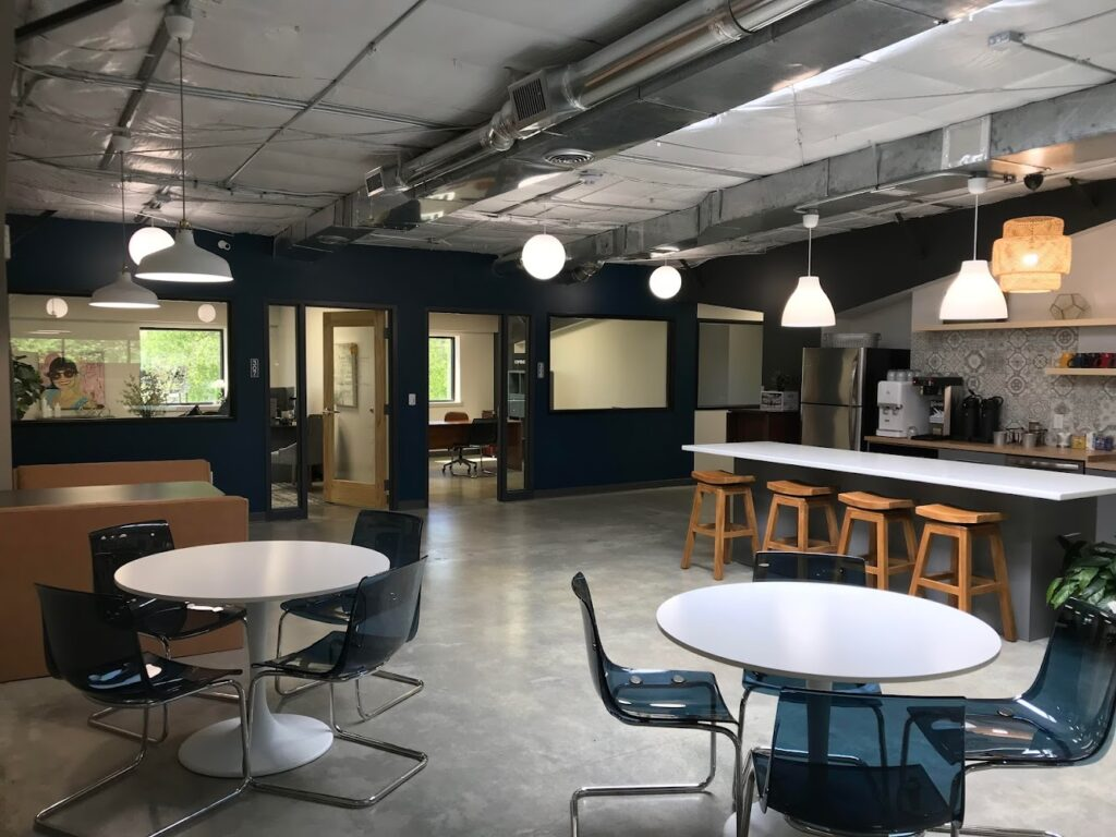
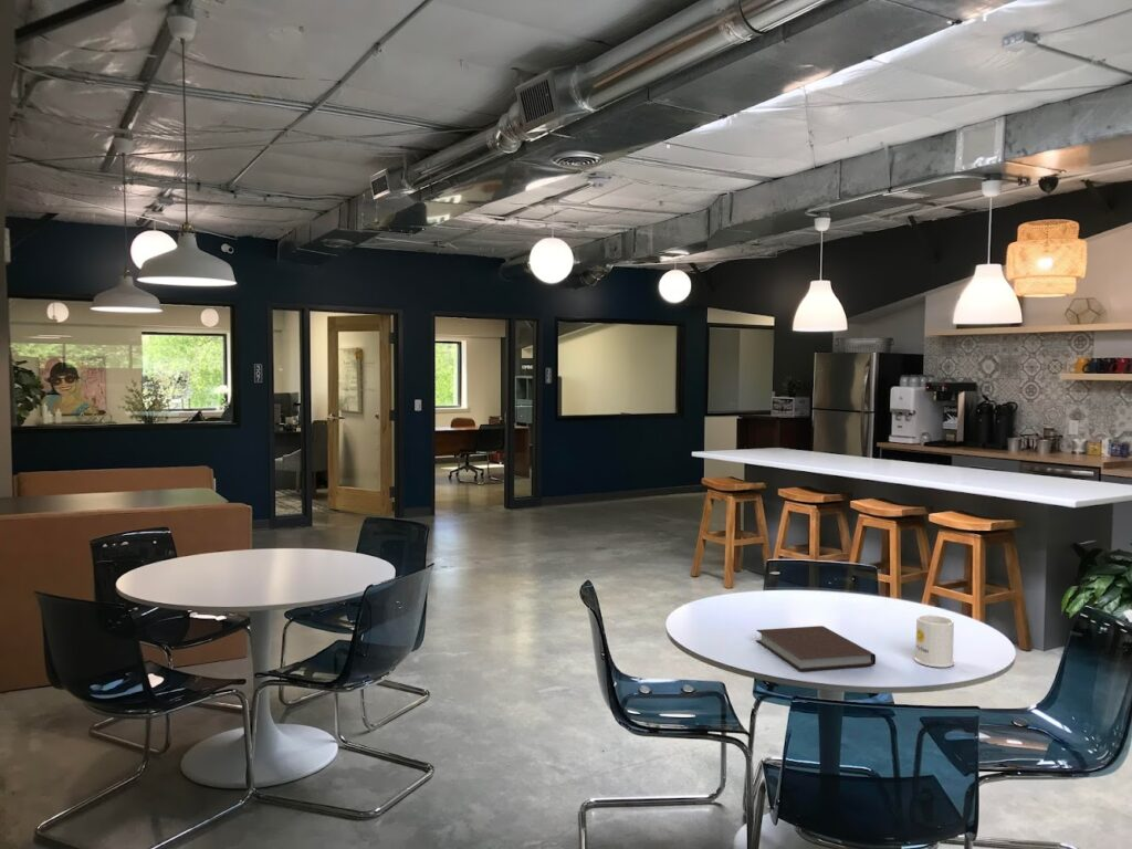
+ mug [913,614,955,669]
+ notebook [755,625,877,672]
